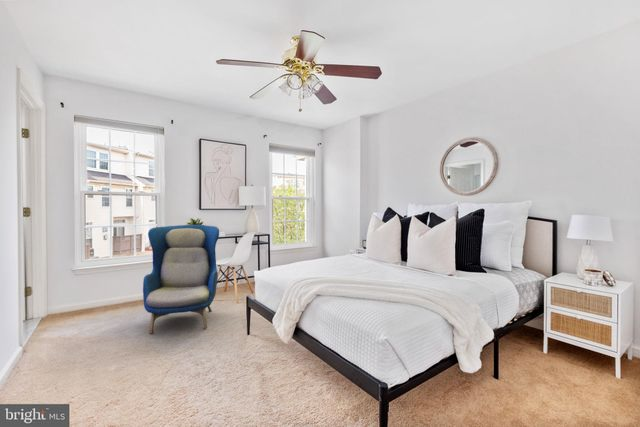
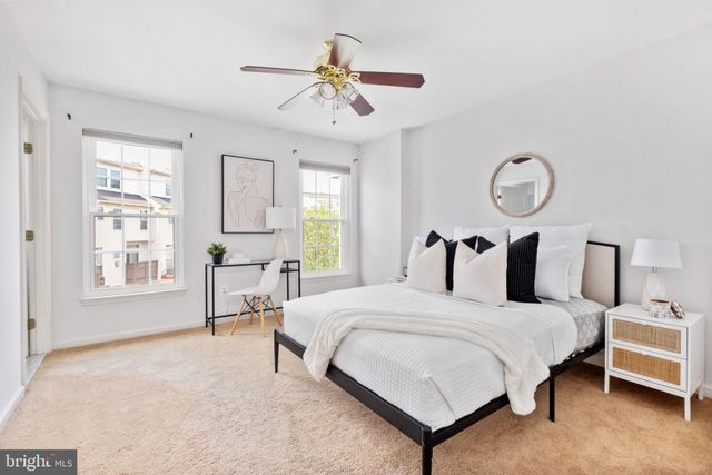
- armchair [142,224,220,334]
